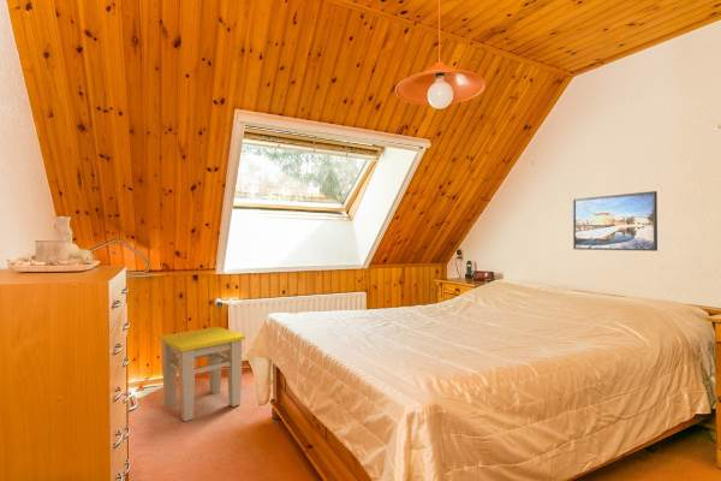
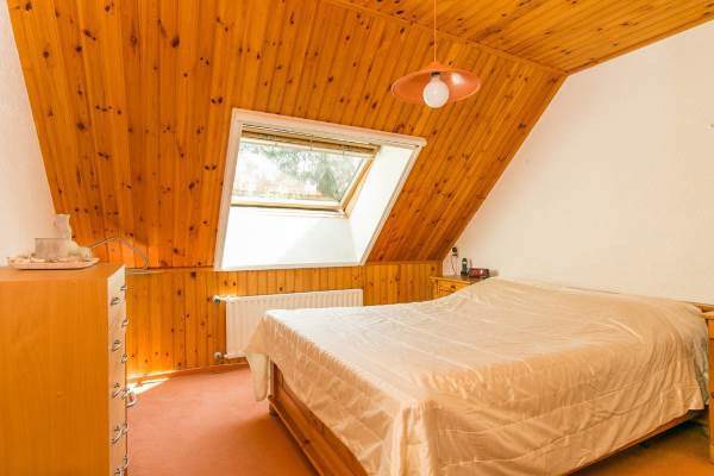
- stool [157,326,246,422]
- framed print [572,190,659,253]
